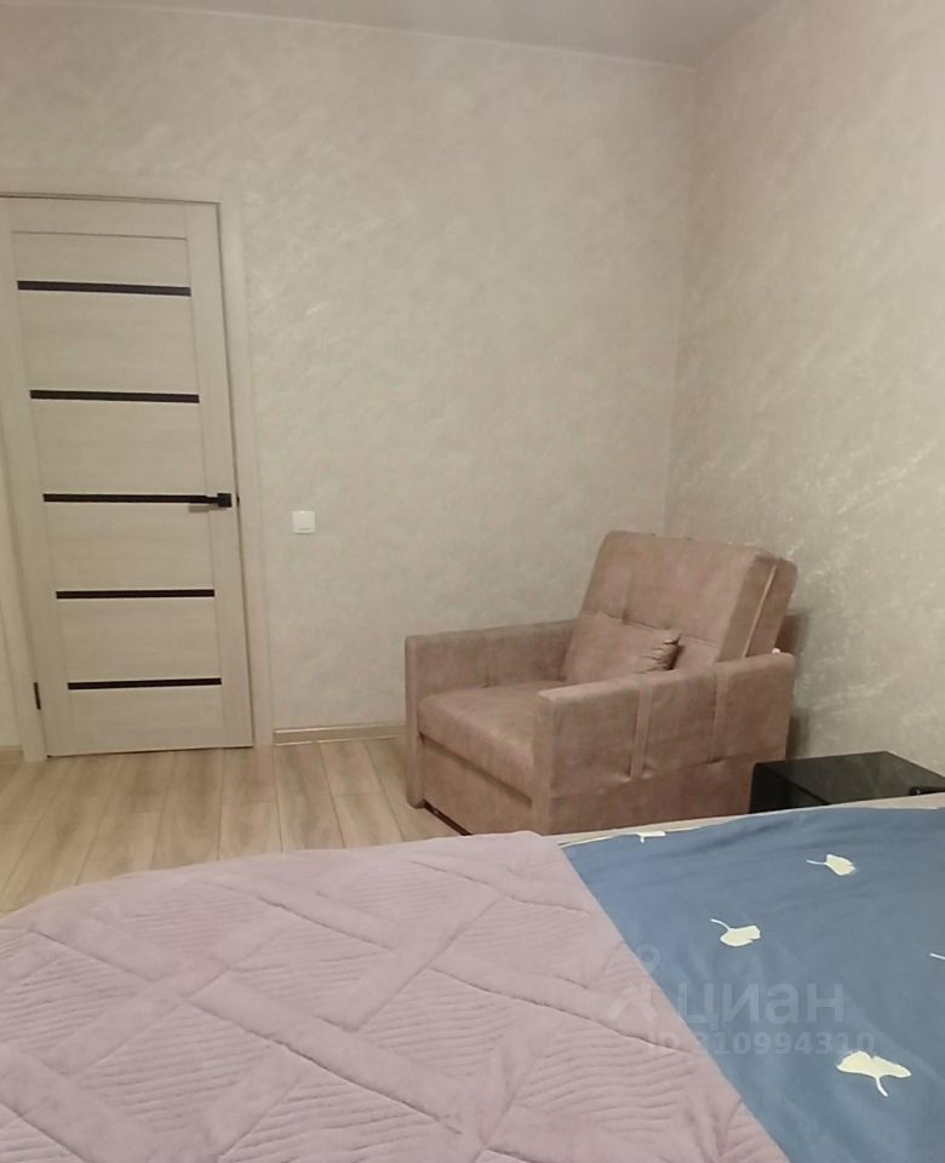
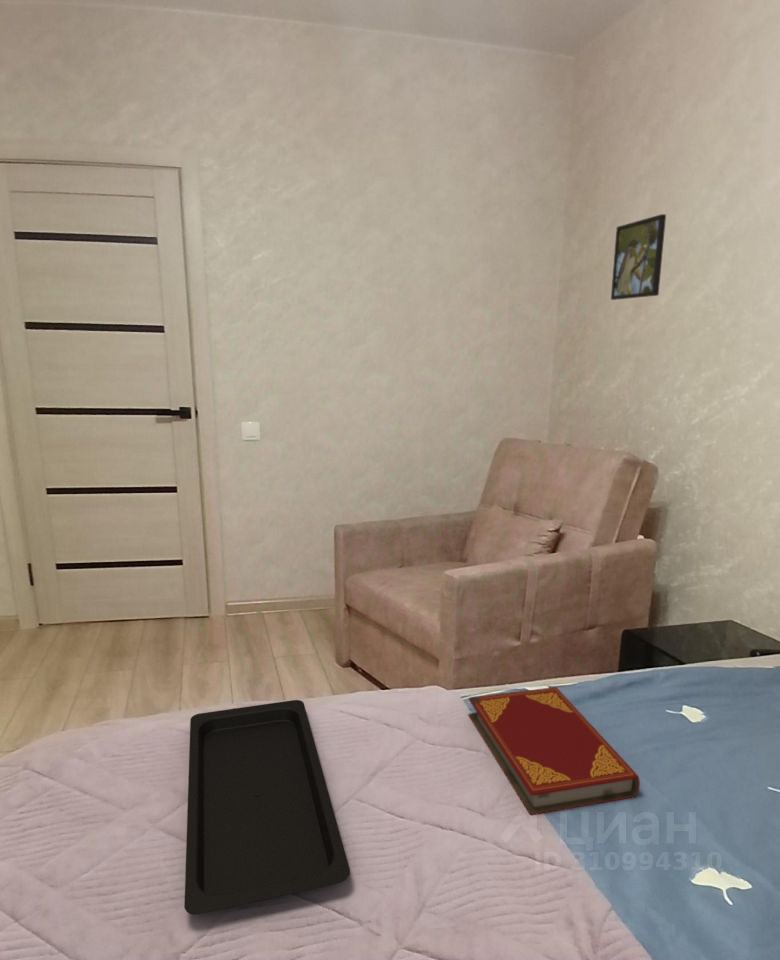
+ serving tray [183,699,351,916]
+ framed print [610,213,667,301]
+ hardback book [467,686,641,816]
